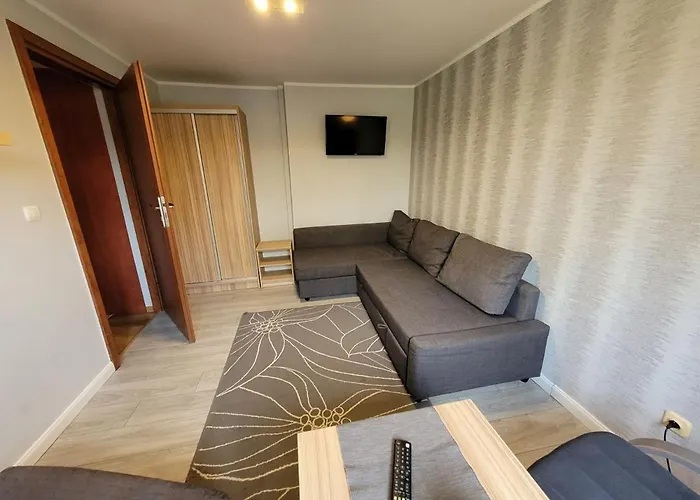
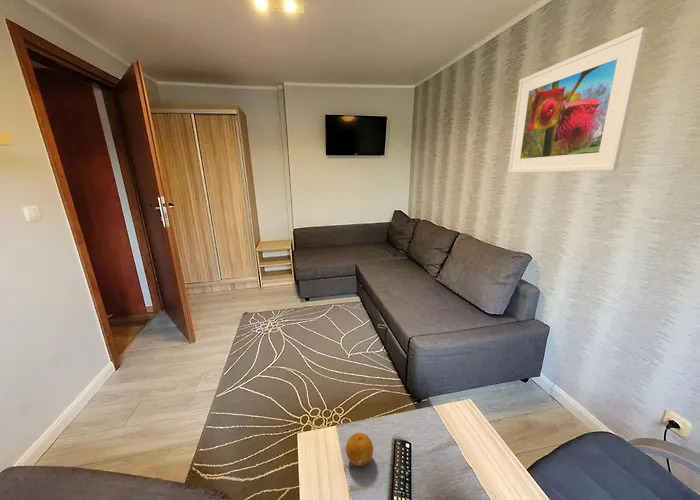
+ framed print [507,26,649,174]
+ fruit [345,432,374,467]
